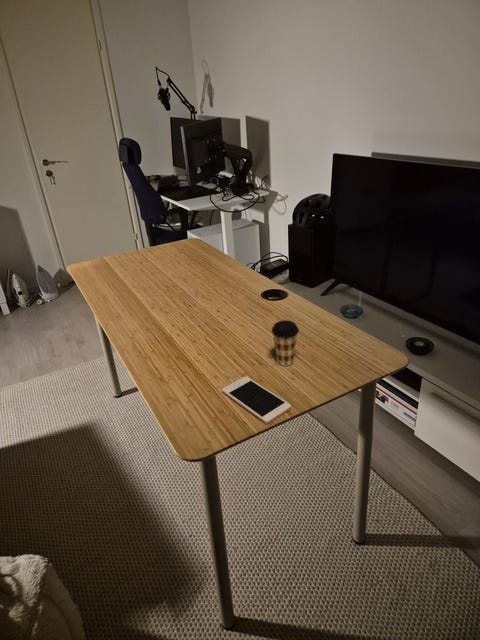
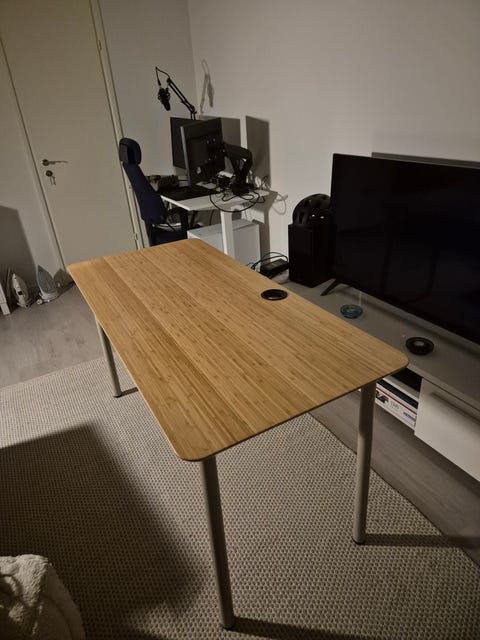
- cell phone [221,375,292,425]
- coffee cup [271,319,300,367]
